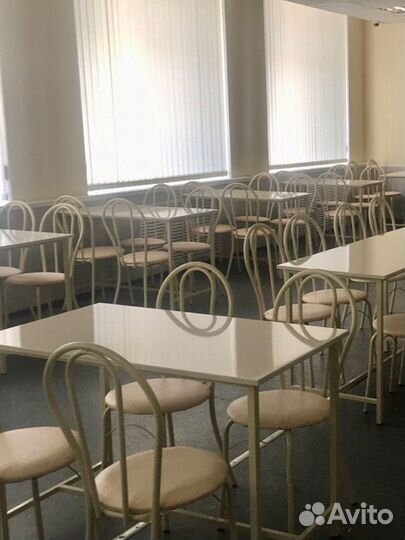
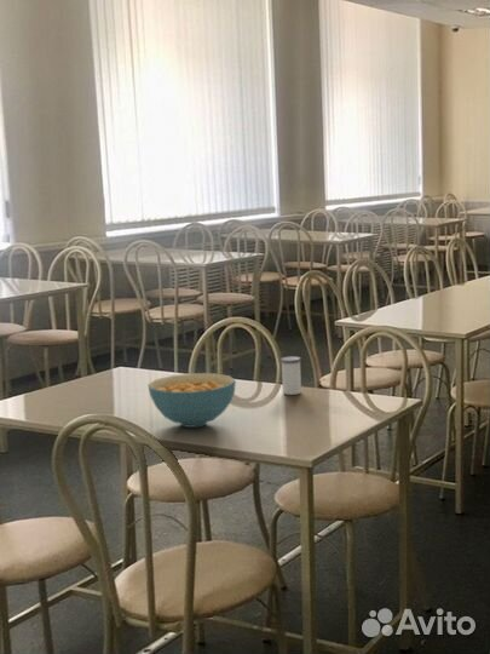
+ salt shaker [279,355,302,396]
+ cereal bowl [146,372,237,429]
